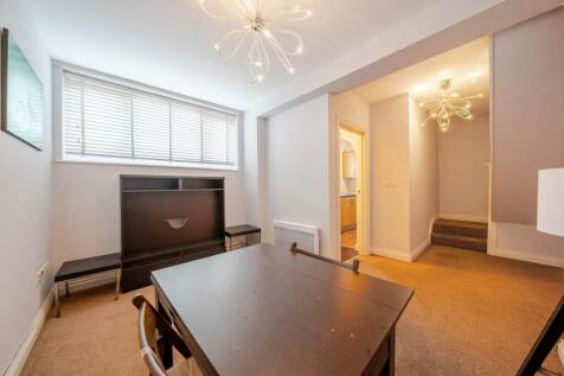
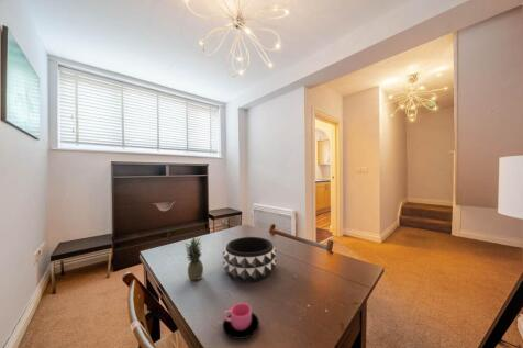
+ cup [222,302,260,340]
+ fruit [183,236,204,281]
+ decorative bowl [222,236,278,283]
